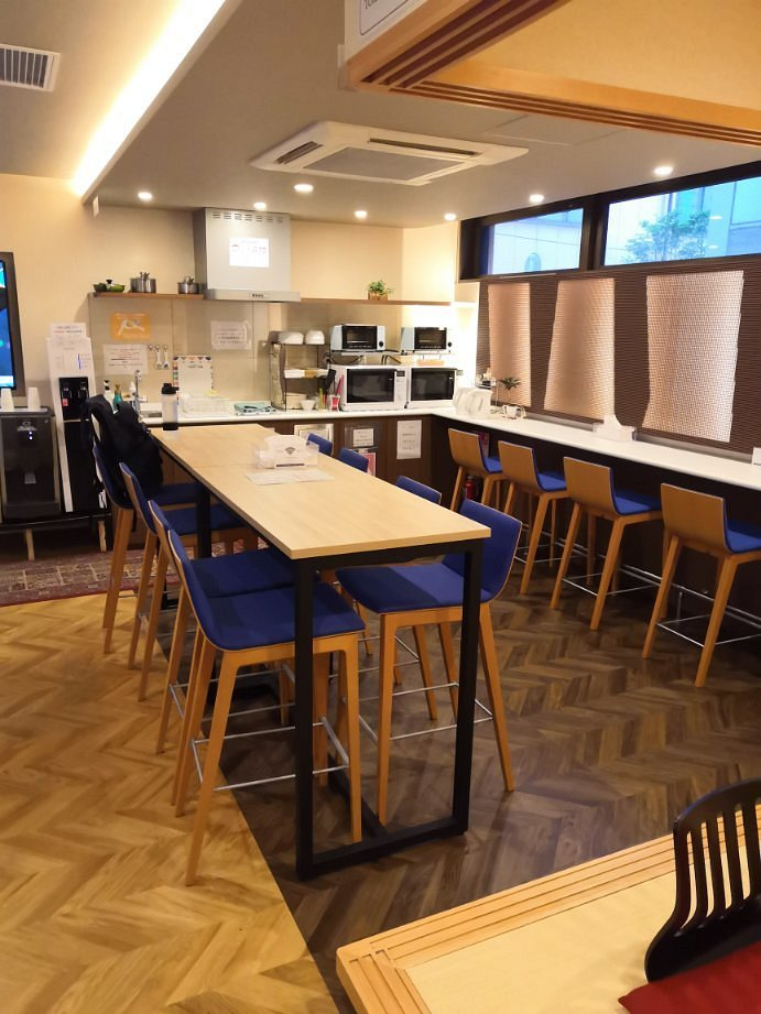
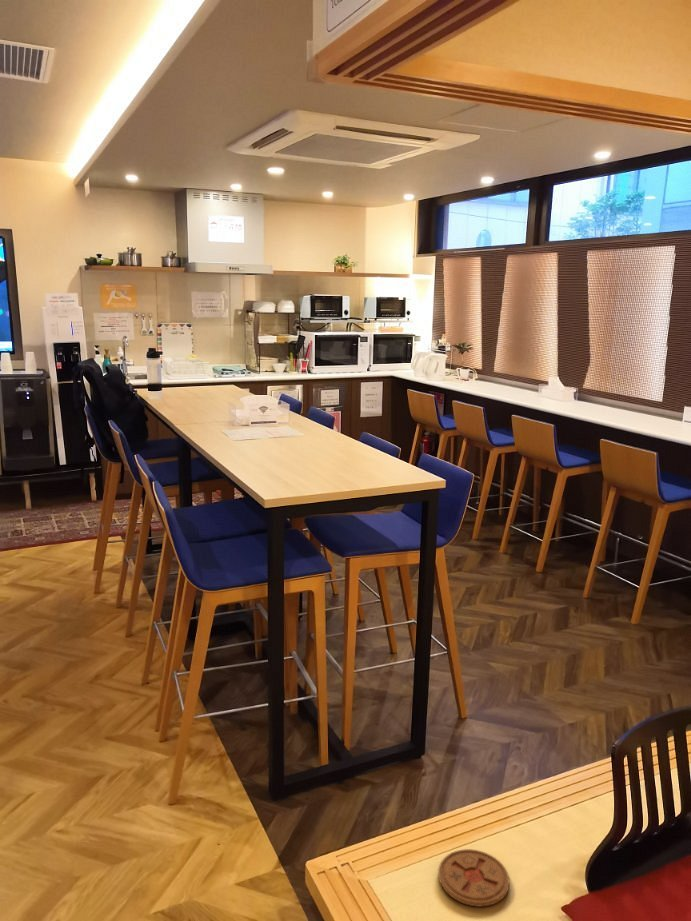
+ coaster [437,848,511,908]
